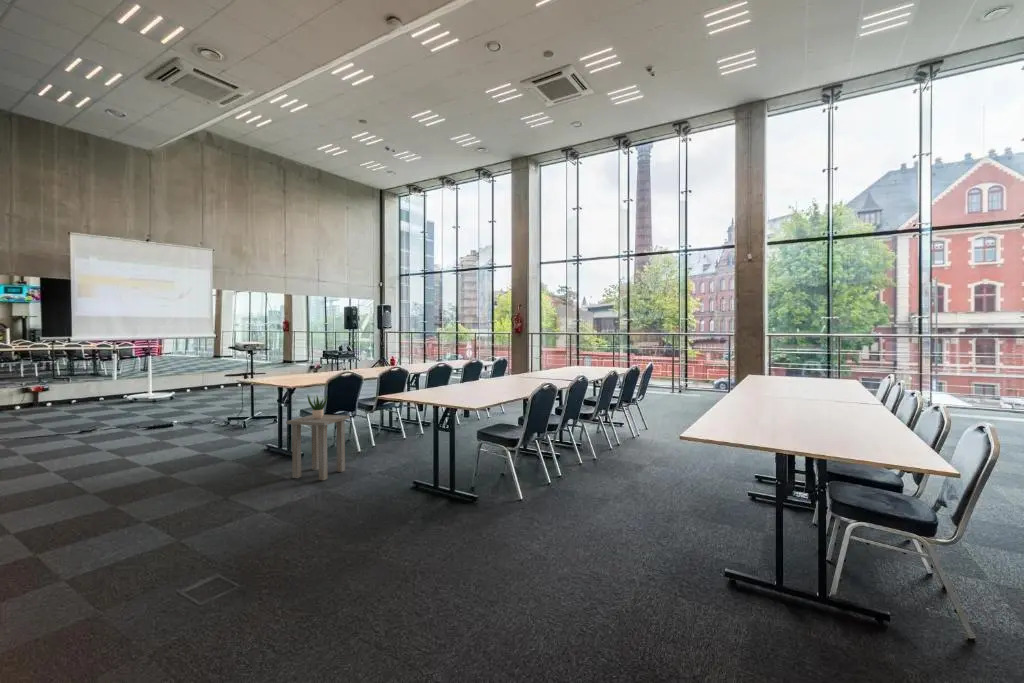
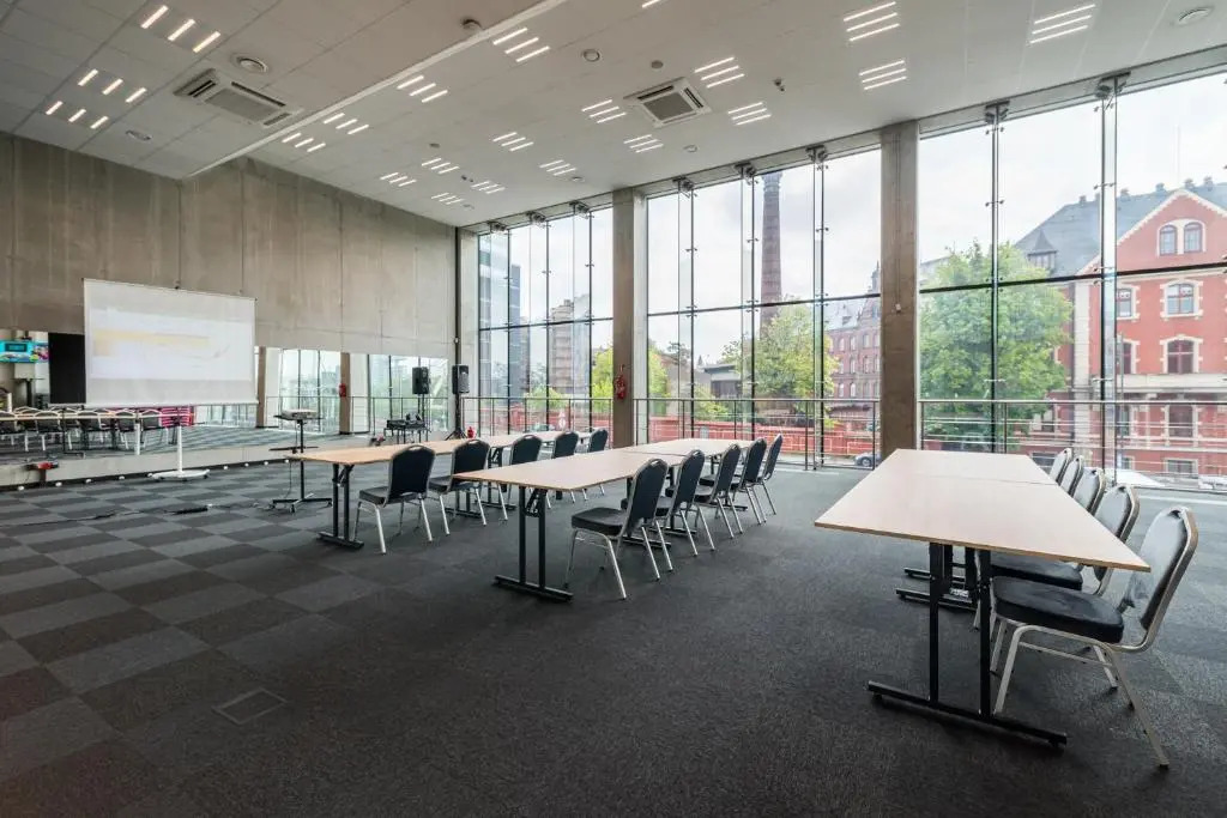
- potted plant [307,395,328,419]
- side table [285,414,351,481]
